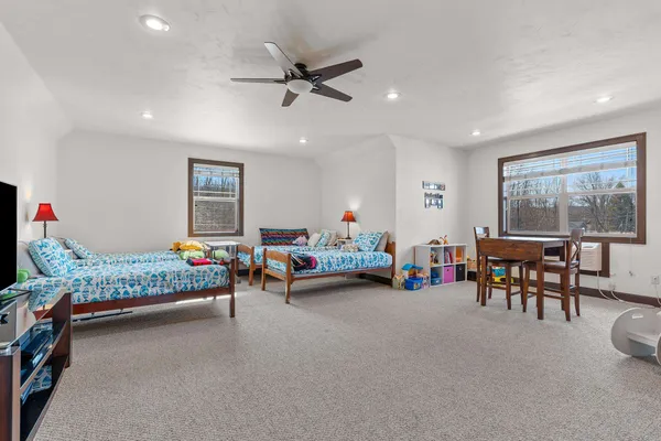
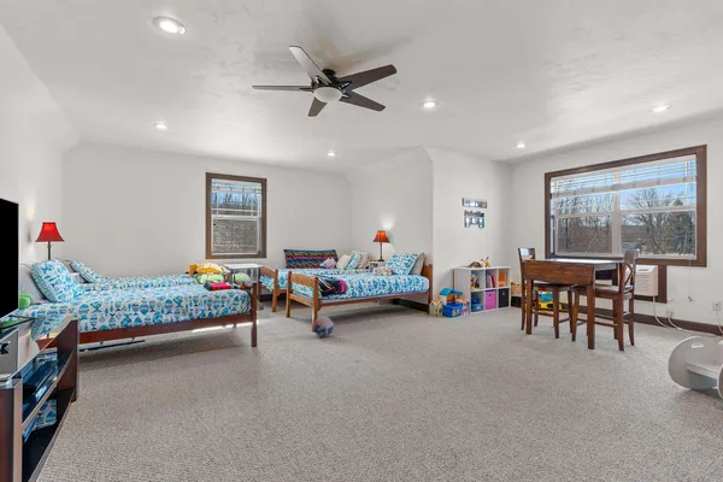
+ ball [312,316,335,337]
